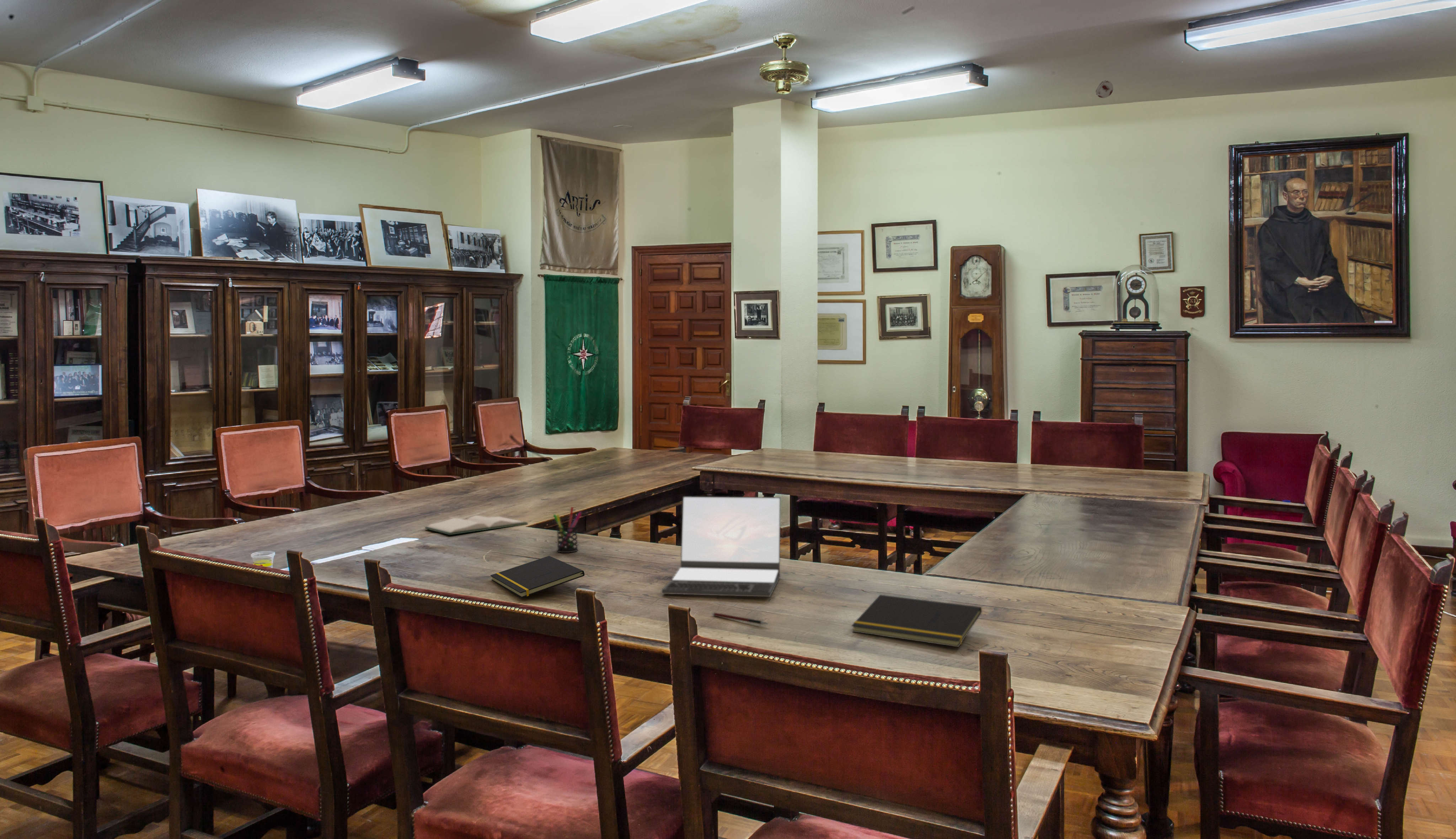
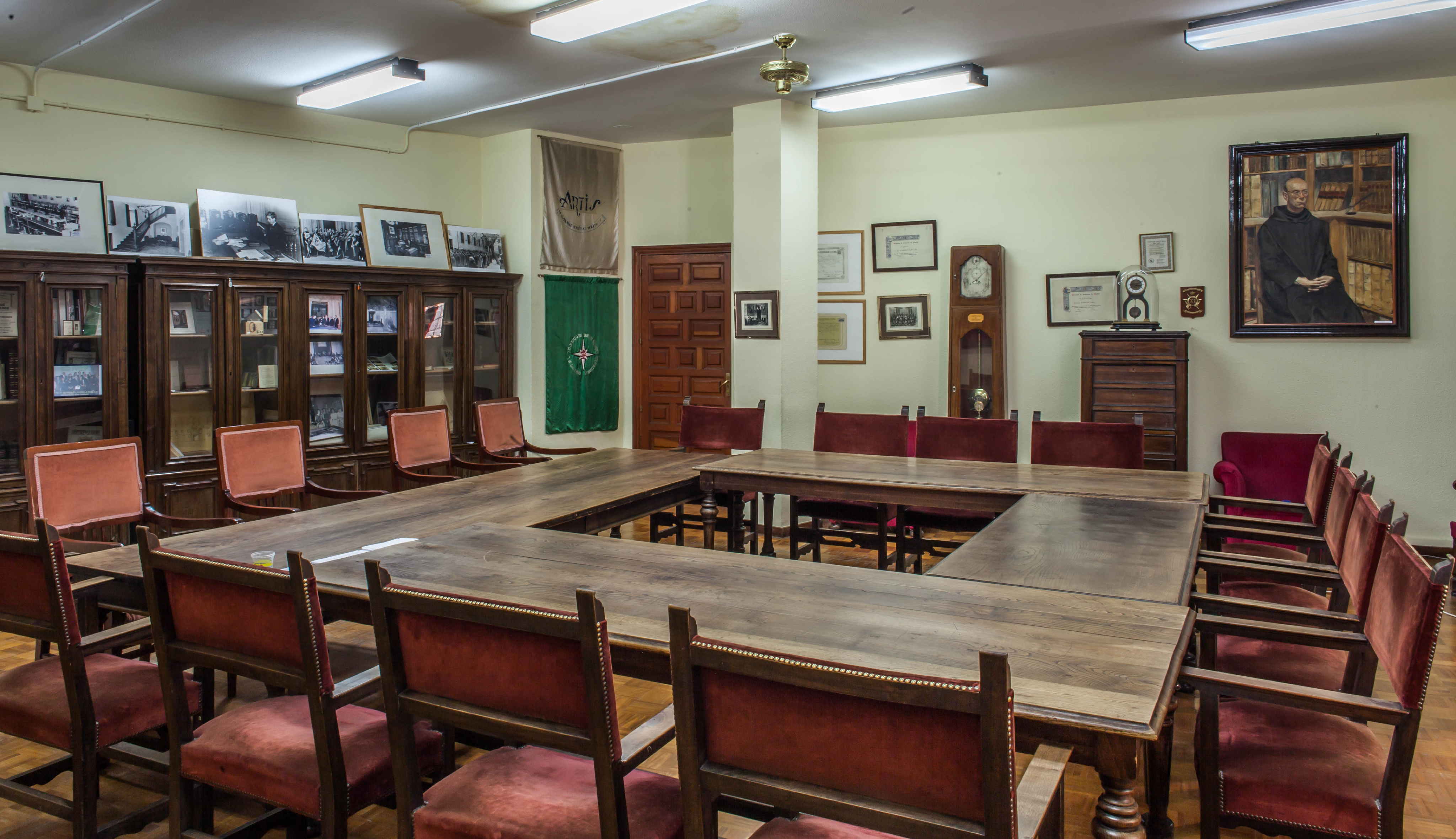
- notepad [490,556,585,598]
- pen holder [553,507,582,553]
- notepad [851,594,982,648]
- laptop [661,496,781,597]
- hardback book [424,515,528,535]
- smoke detector [1095,80,1114,99]
- pen [712,612,769,625]
